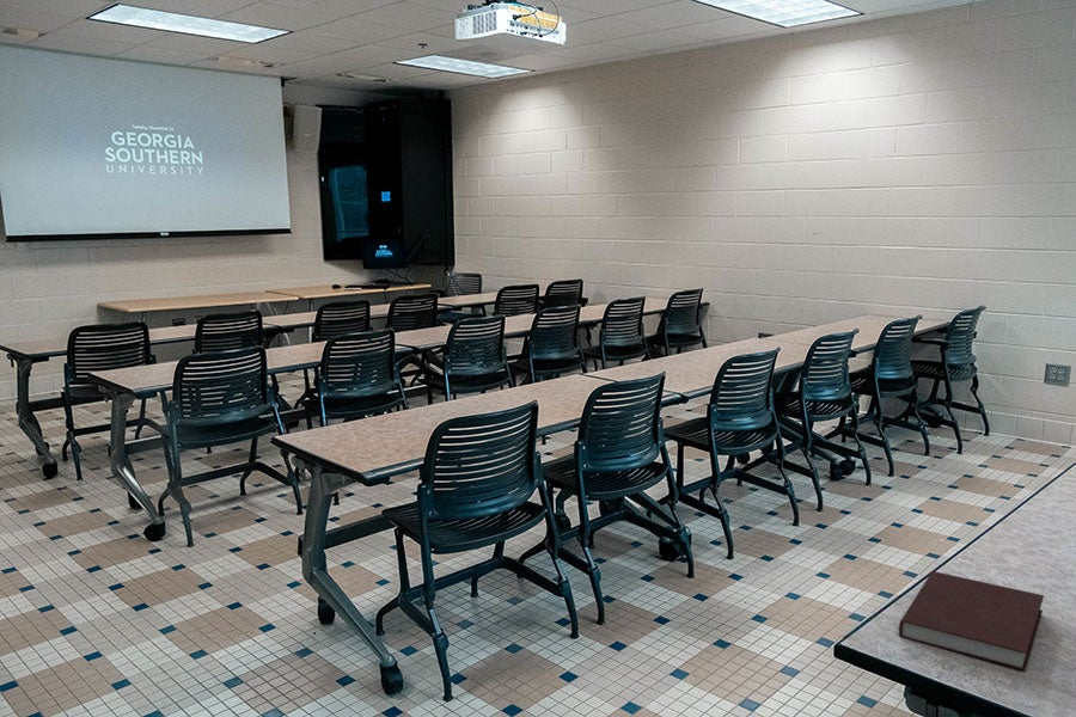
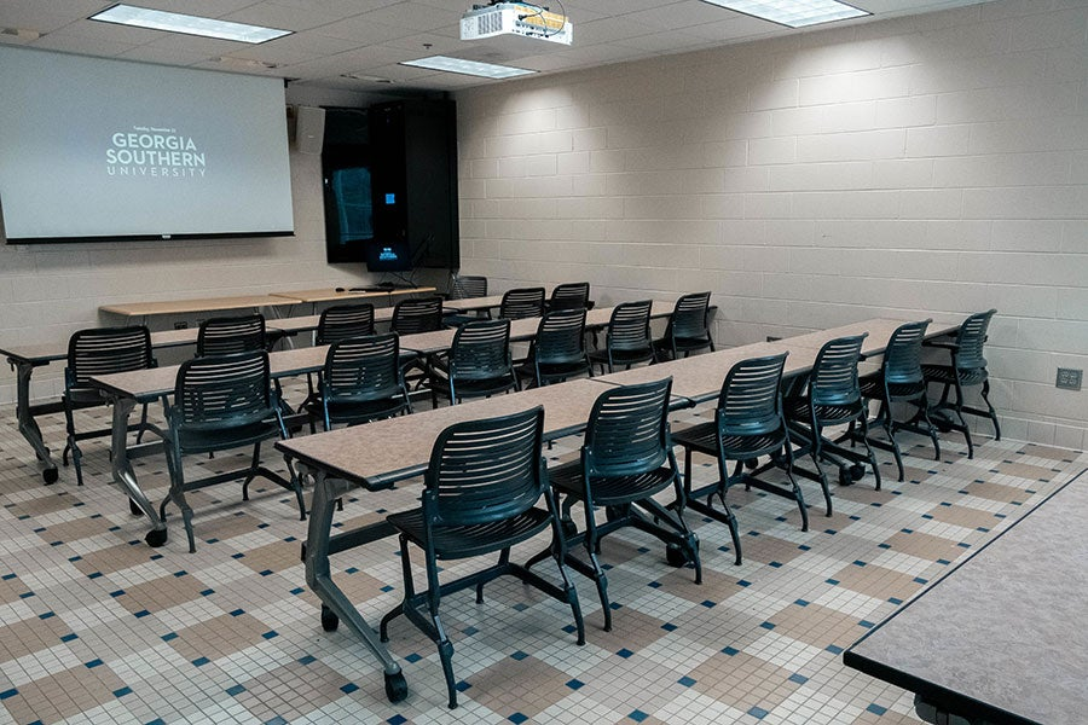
- notebook [898,570,1045,672]
